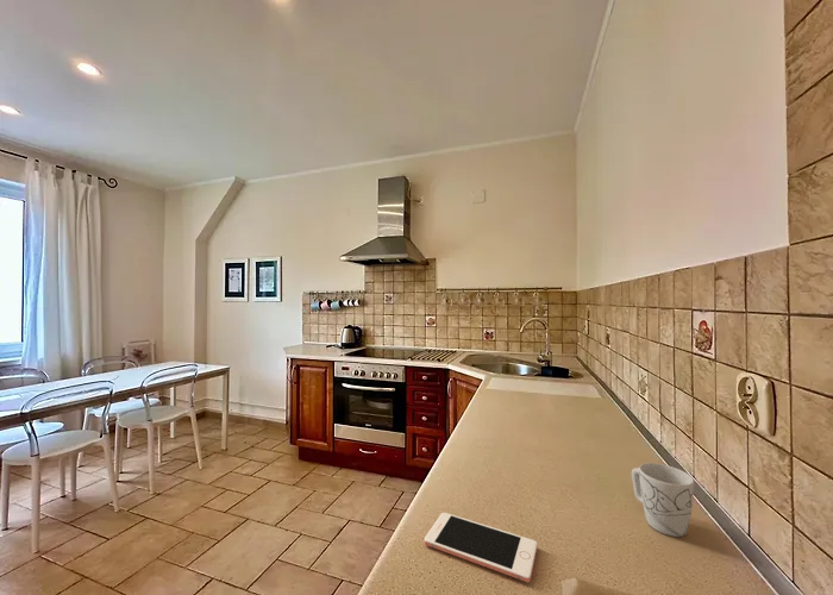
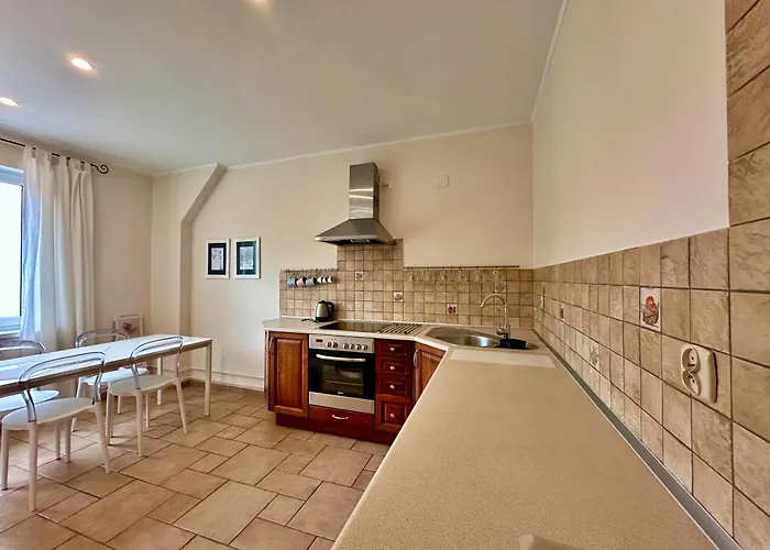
- mug [631,462,695,538]
- cell phone [424,512,538,583]
